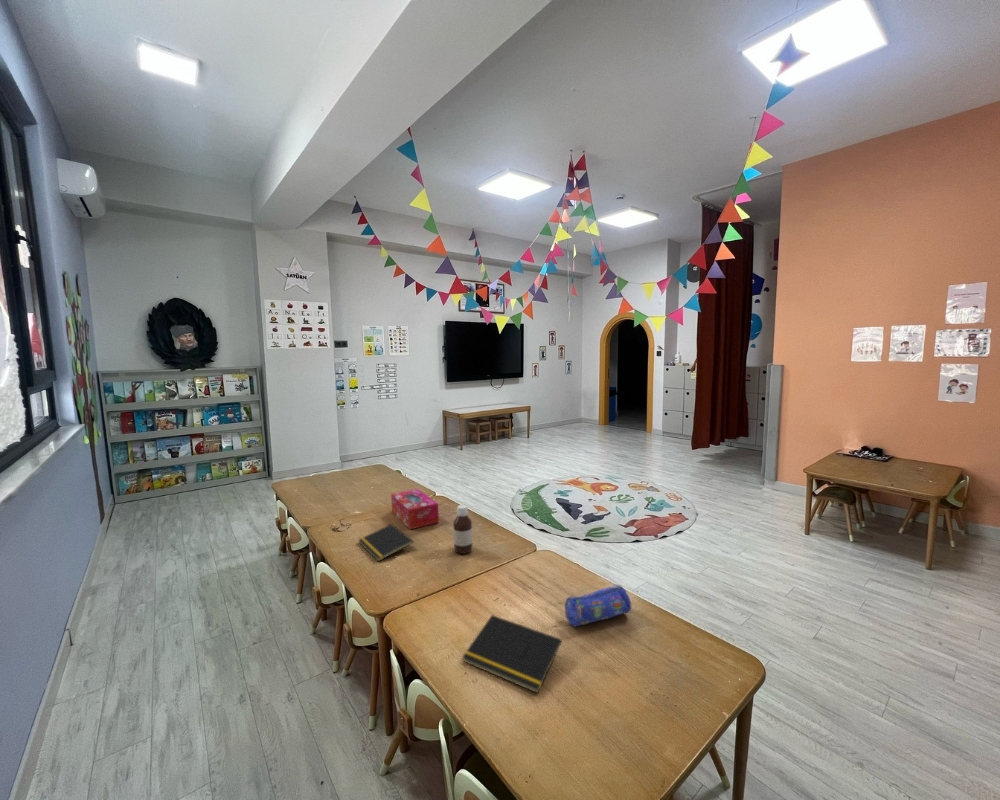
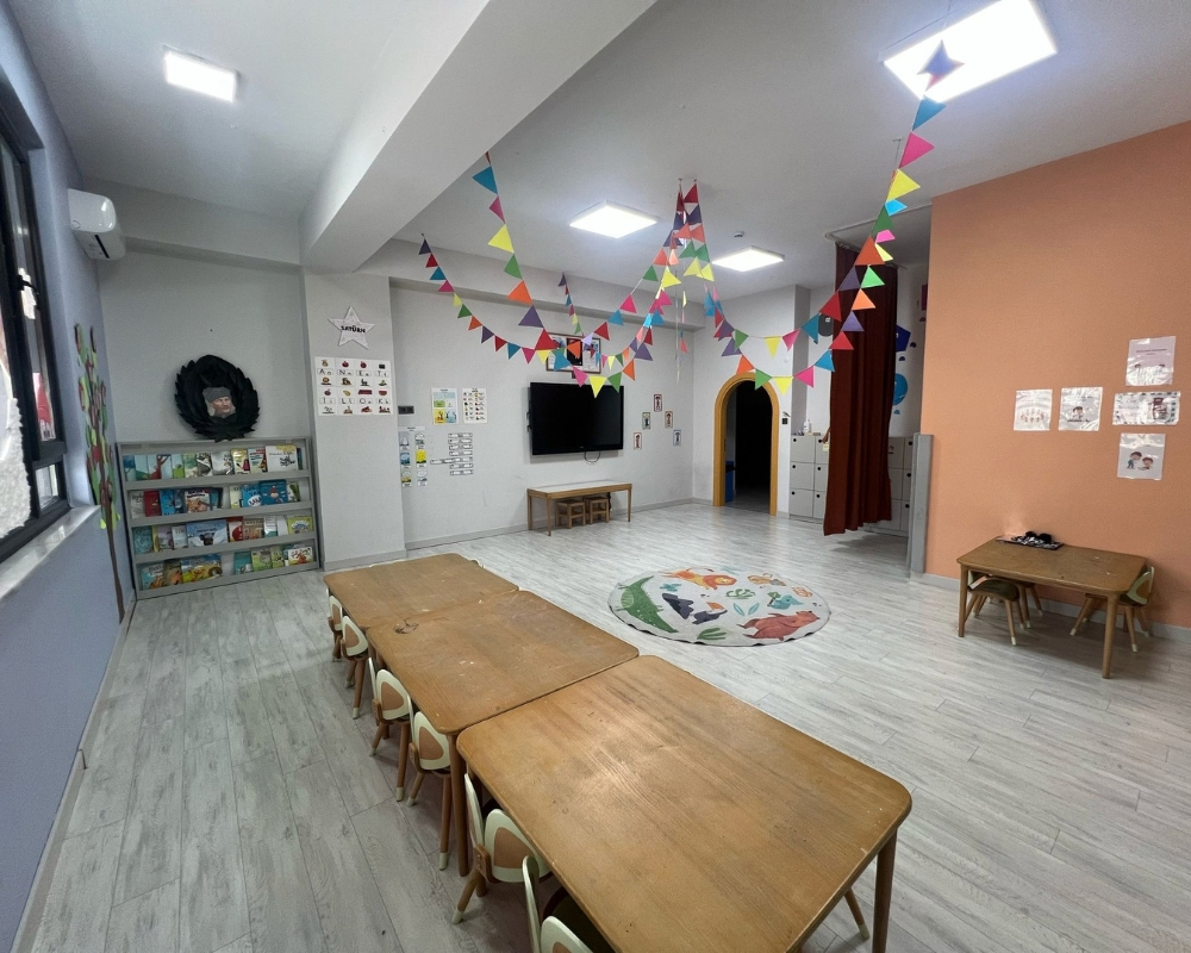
- tissue box [390,488,440,530]
- notepad [358,523,414,562]
- notepad [461,614,562,694]
- pencil case [564,584,632,628]
- bottle [452,504,473,555]
